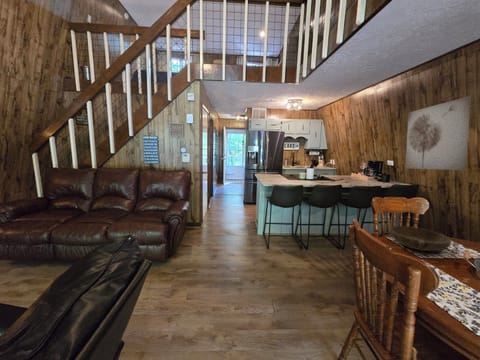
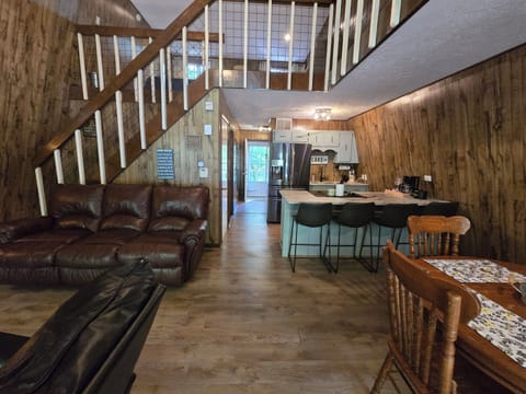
- bowl [388,225,453,252]
- wall art [405,95,472,171]
